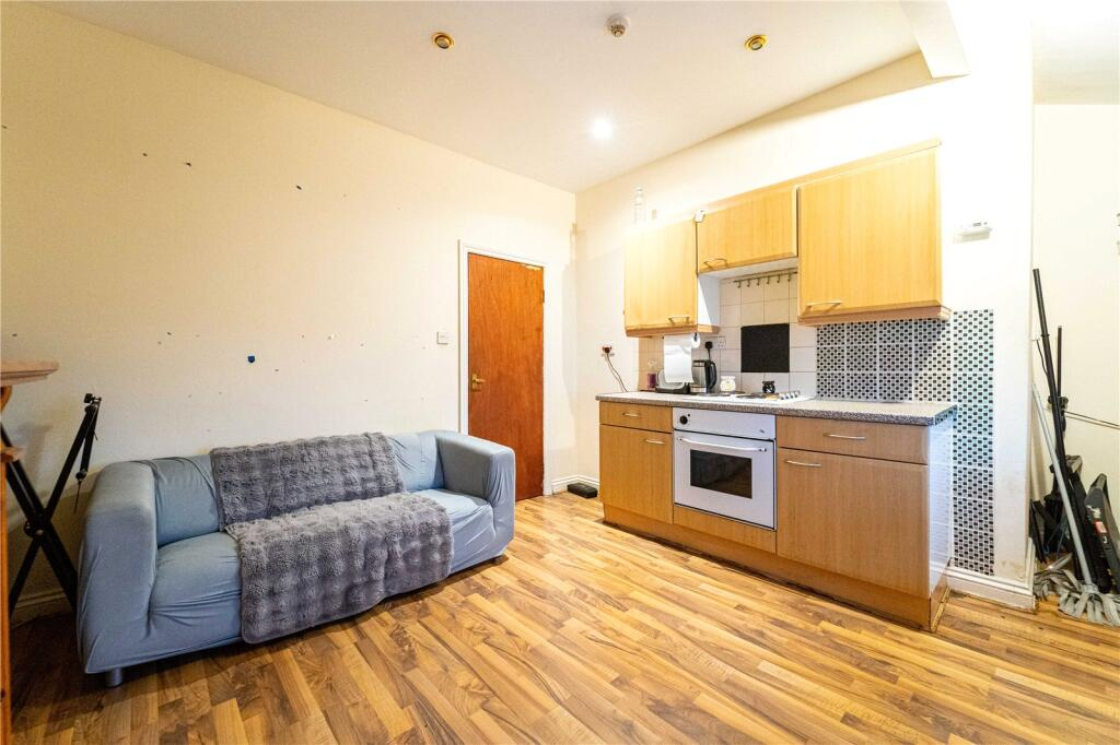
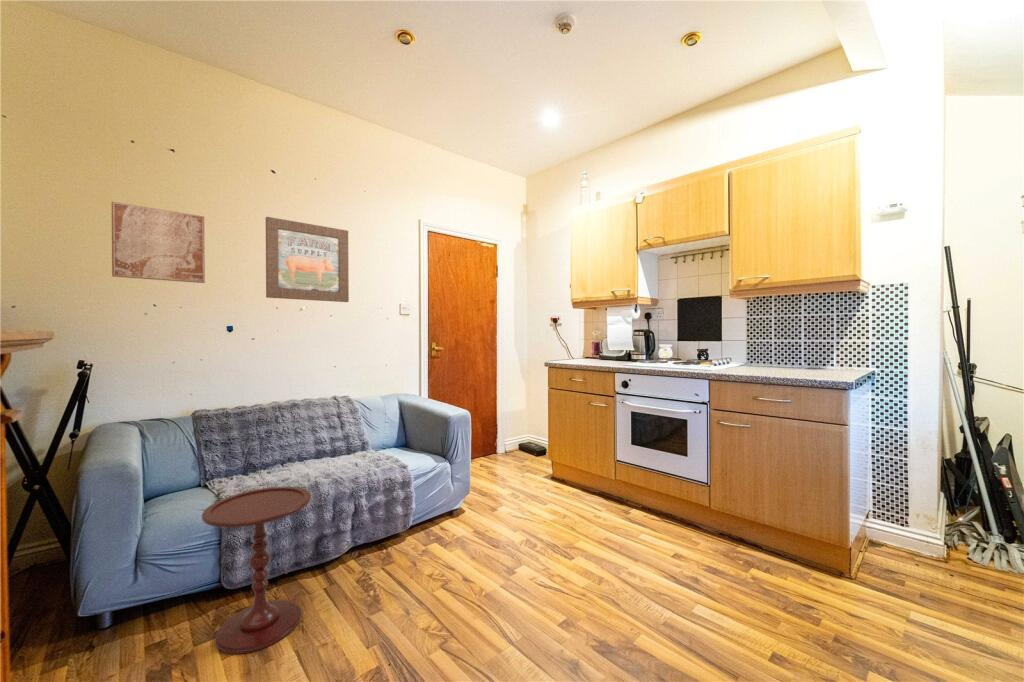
+ wall art [111,201,206,284]
+ wall art [265,216,350,303]
+ side table [201,486,312,655]
